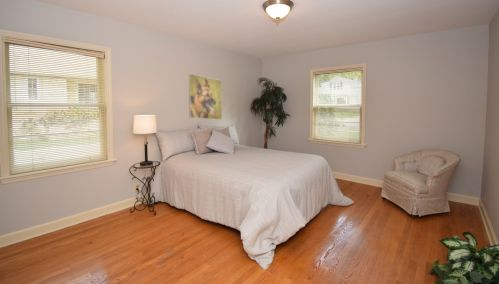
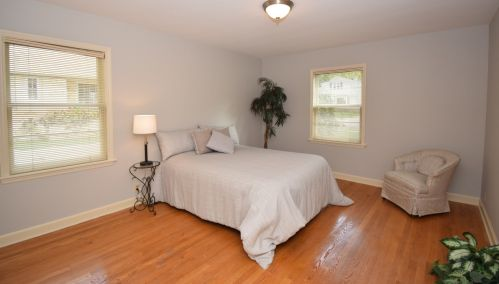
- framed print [188,73,223,121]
